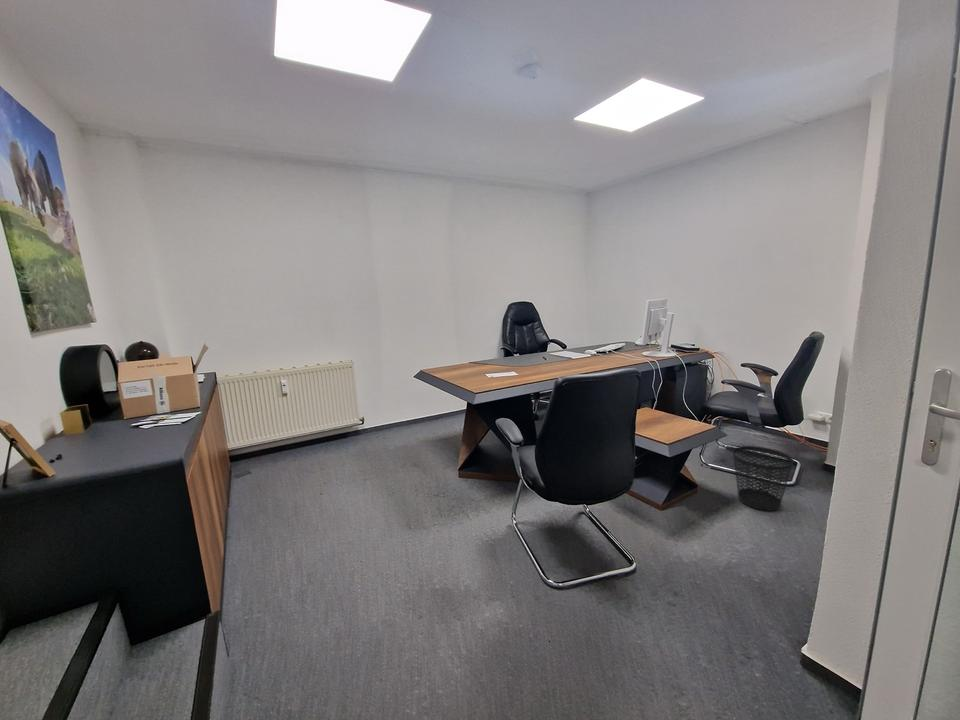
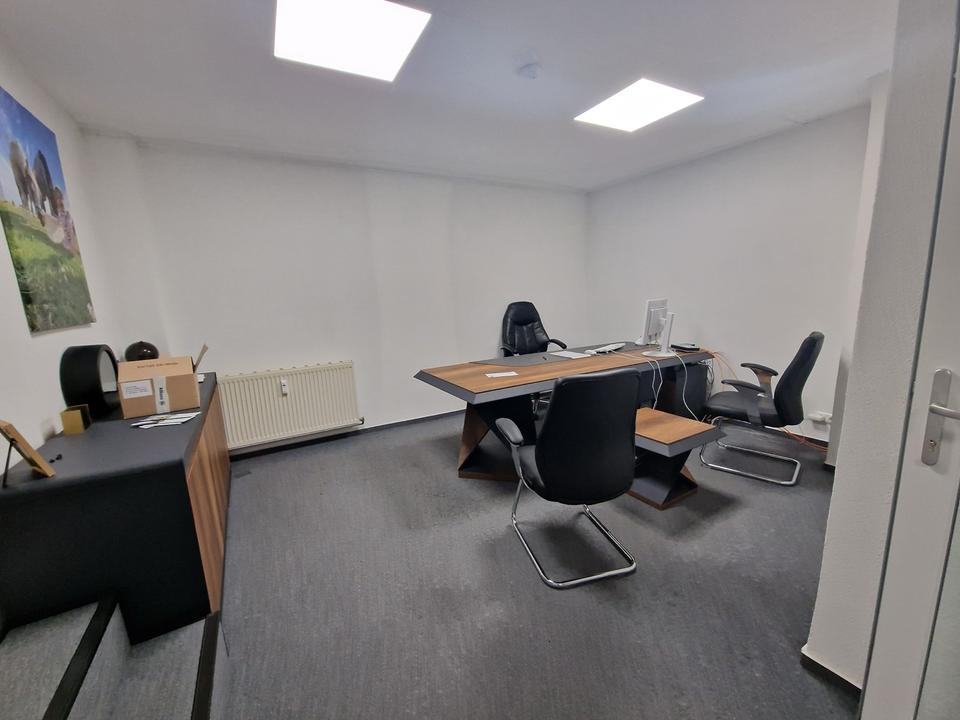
- wastebasket [732,445,794,512]
